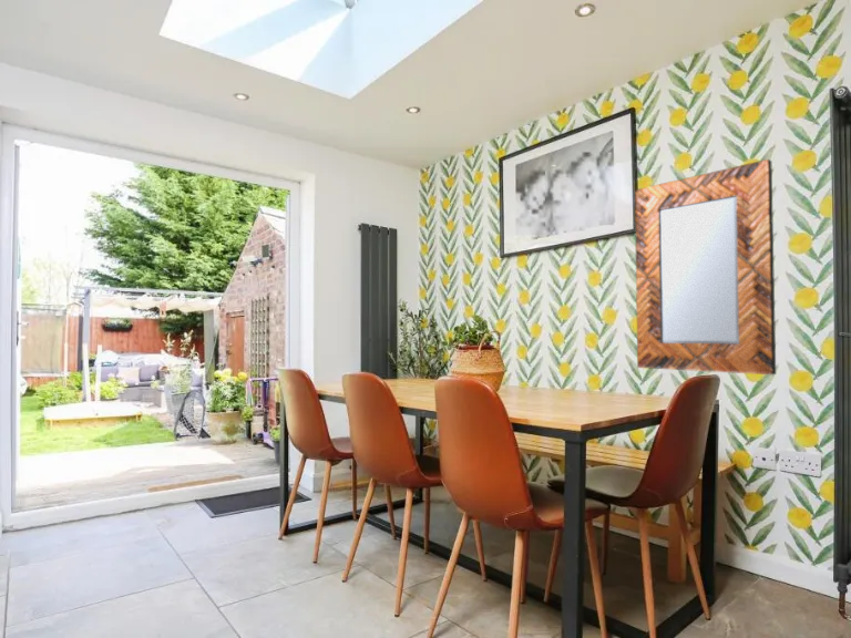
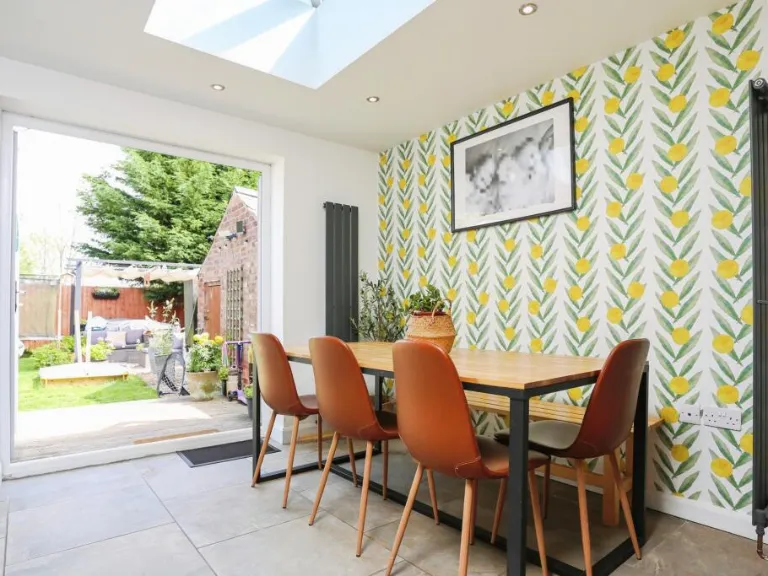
- home mirror [634,158,777,375]
